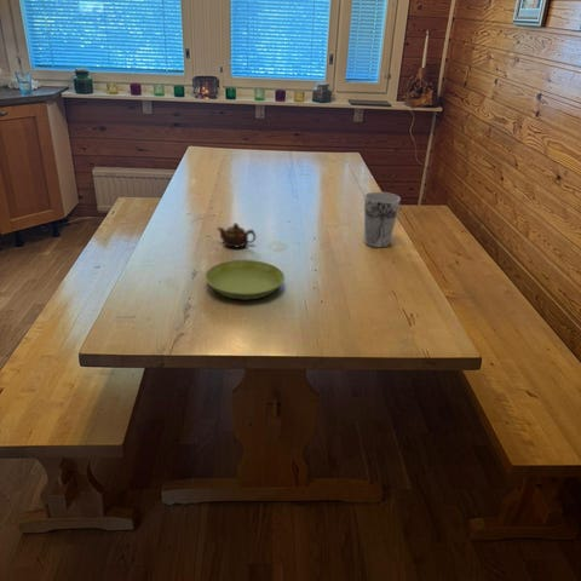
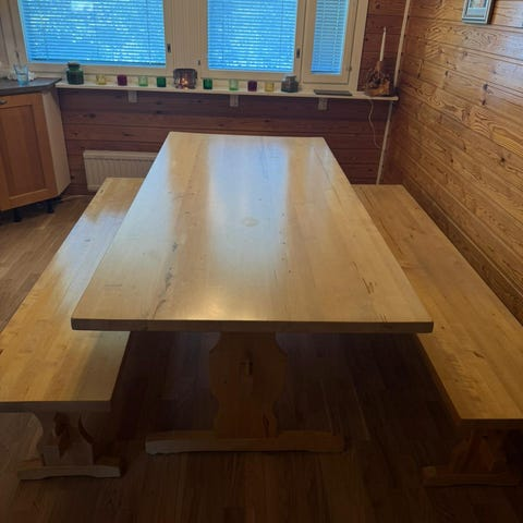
- cup [363,191,402,248]
- saucer [205,259,286,300]
- teapot [217,222,257,248]
